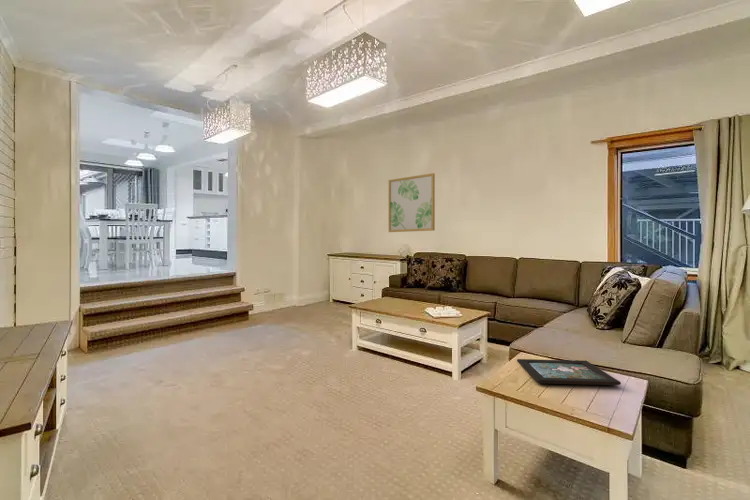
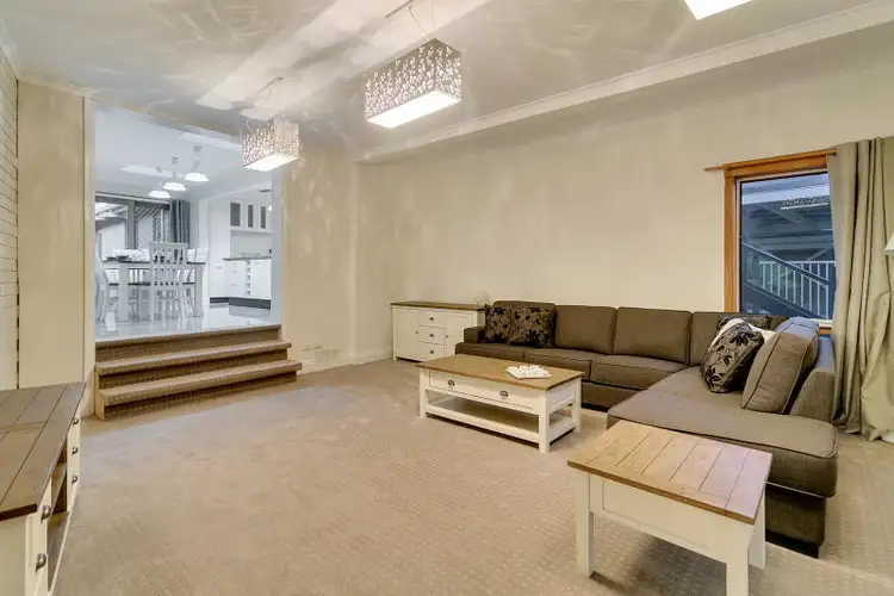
- decorative tray [516,358,622,386]
- wall art [388,172,436,233]
